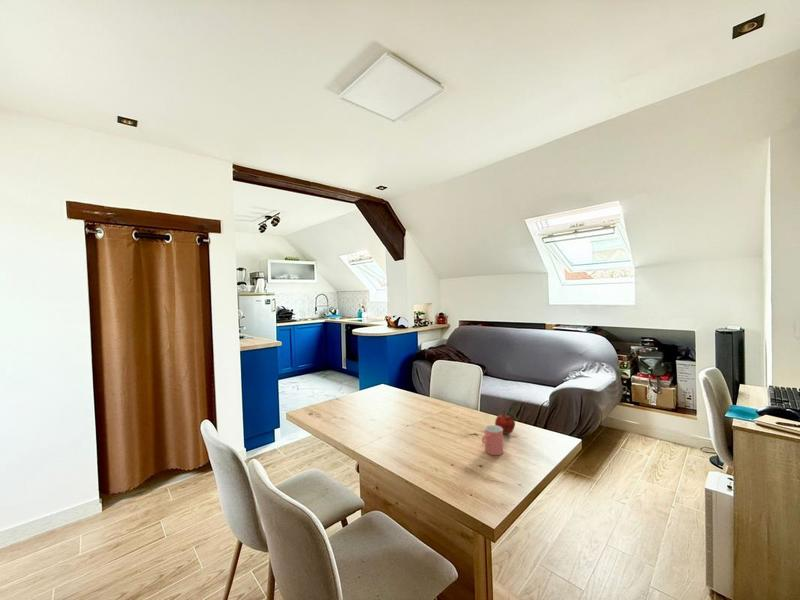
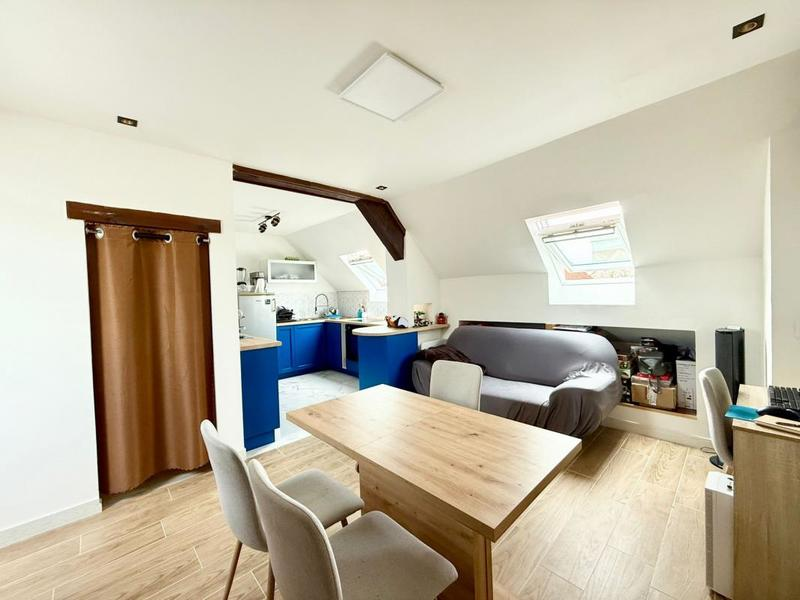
- cup [481,424,504,456]
- fruit [494,409,518,435]
